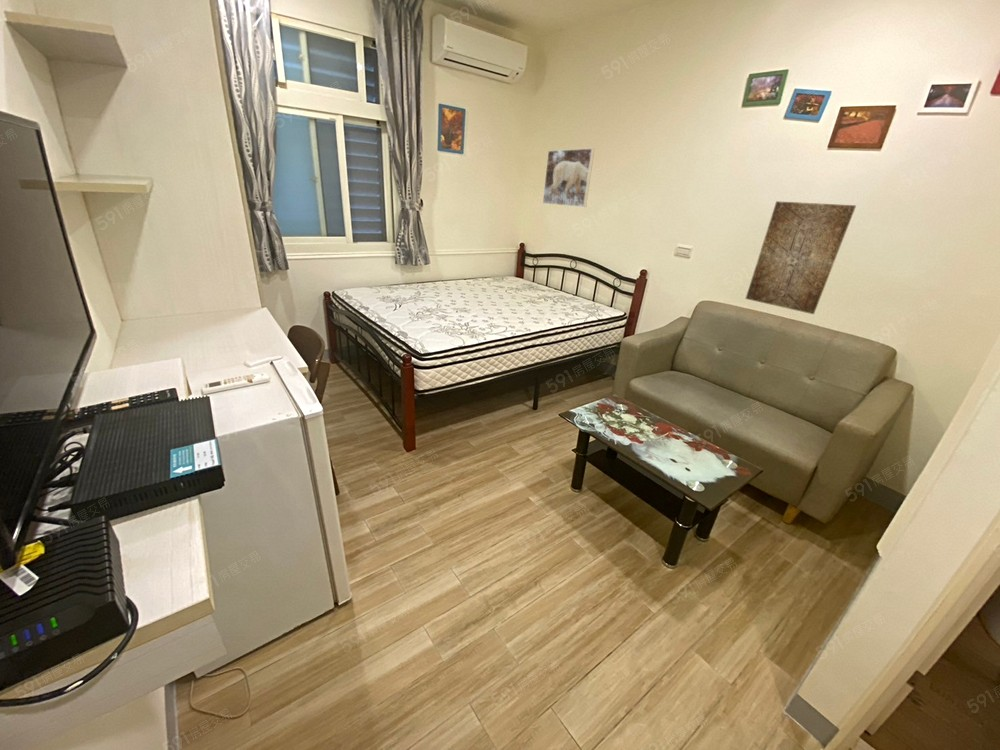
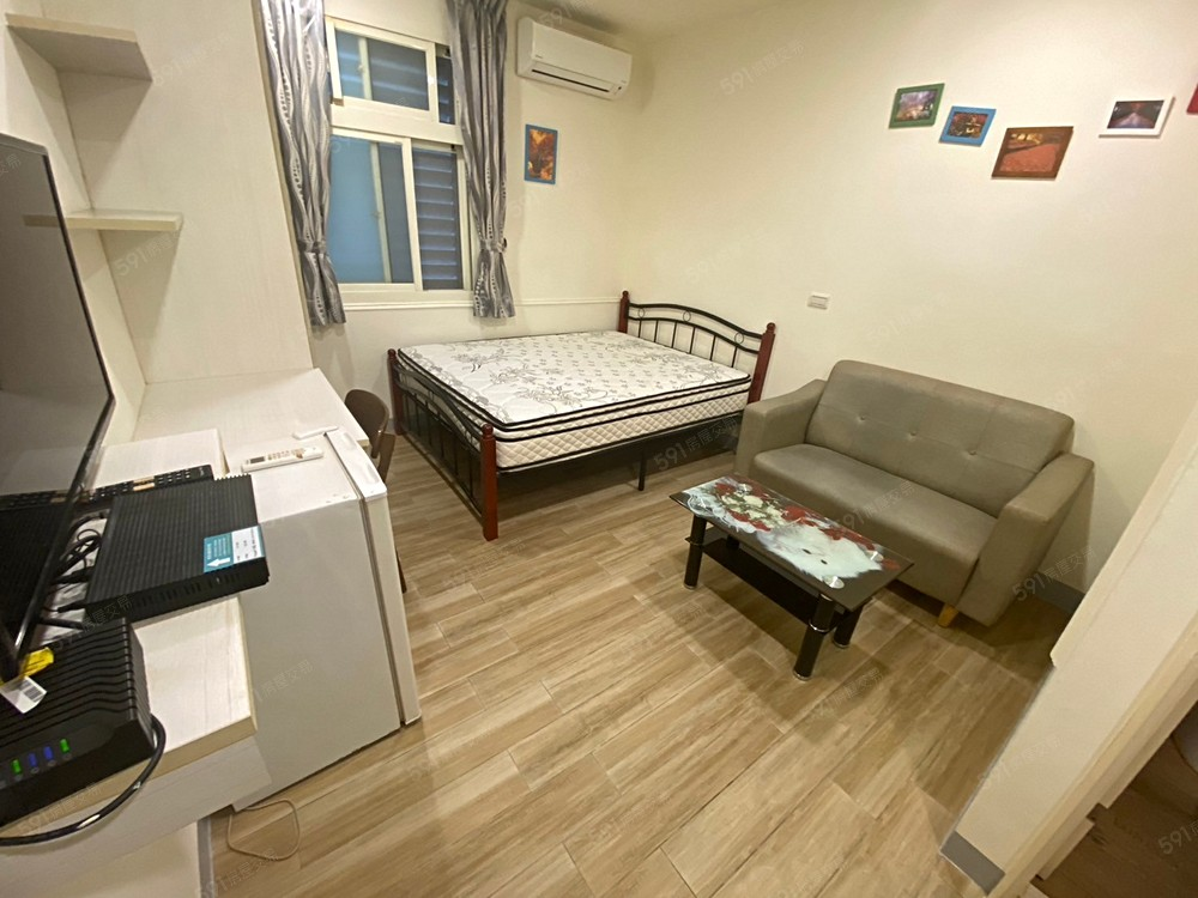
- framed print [542,147,595,208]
- wall art [745,200,857,315]
